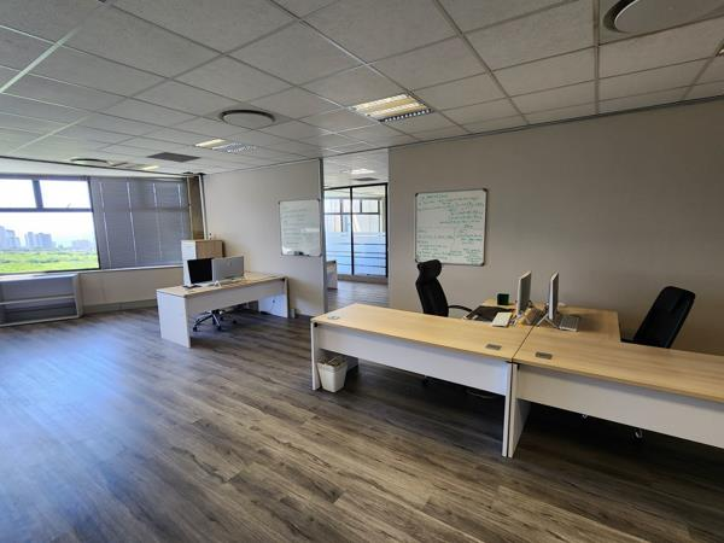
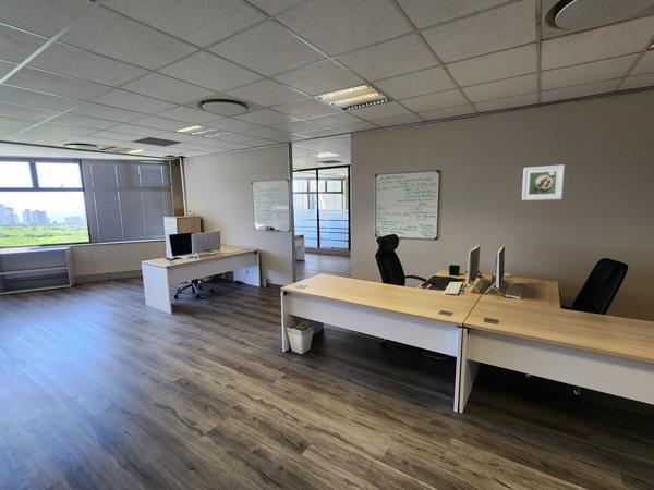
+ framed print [521,163,566,201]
